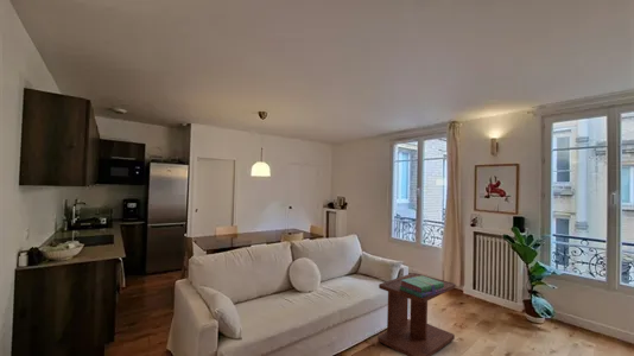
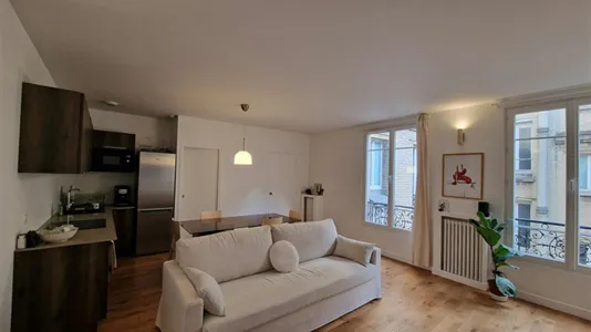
- stack of books [399,274,445,298]
- side table [376,272,456,356]
